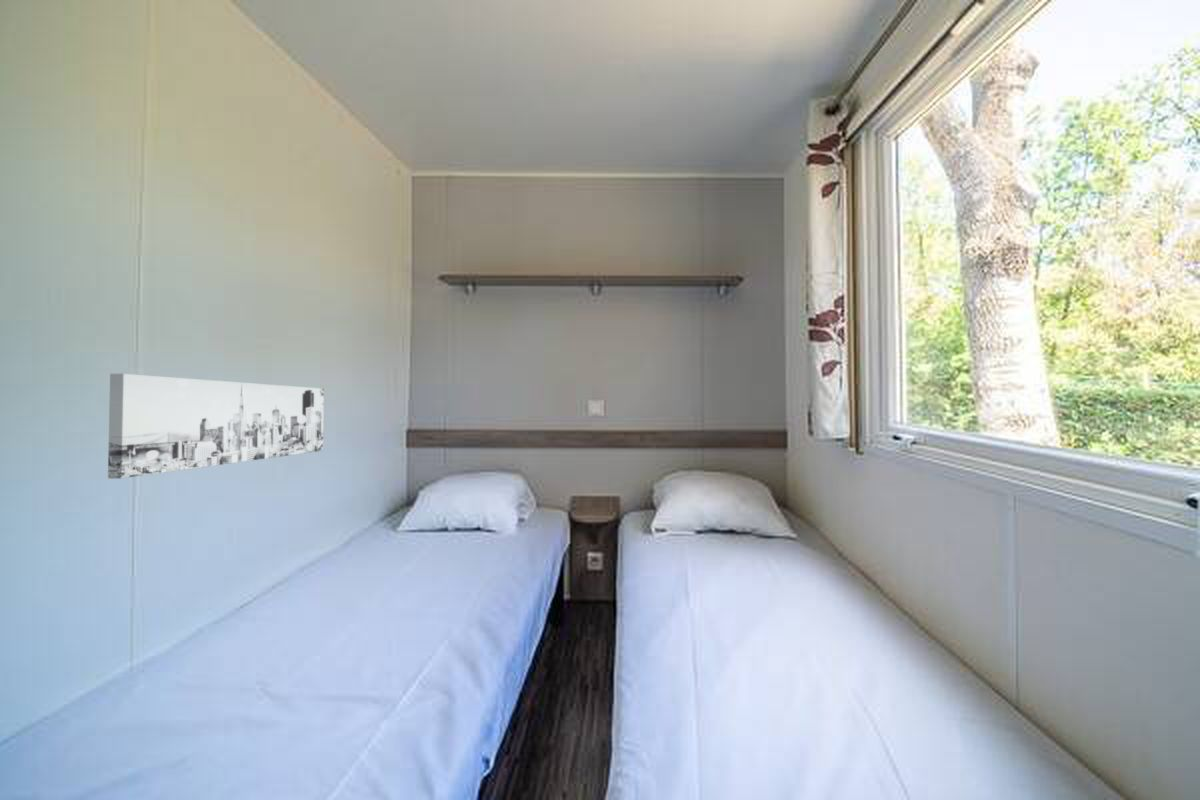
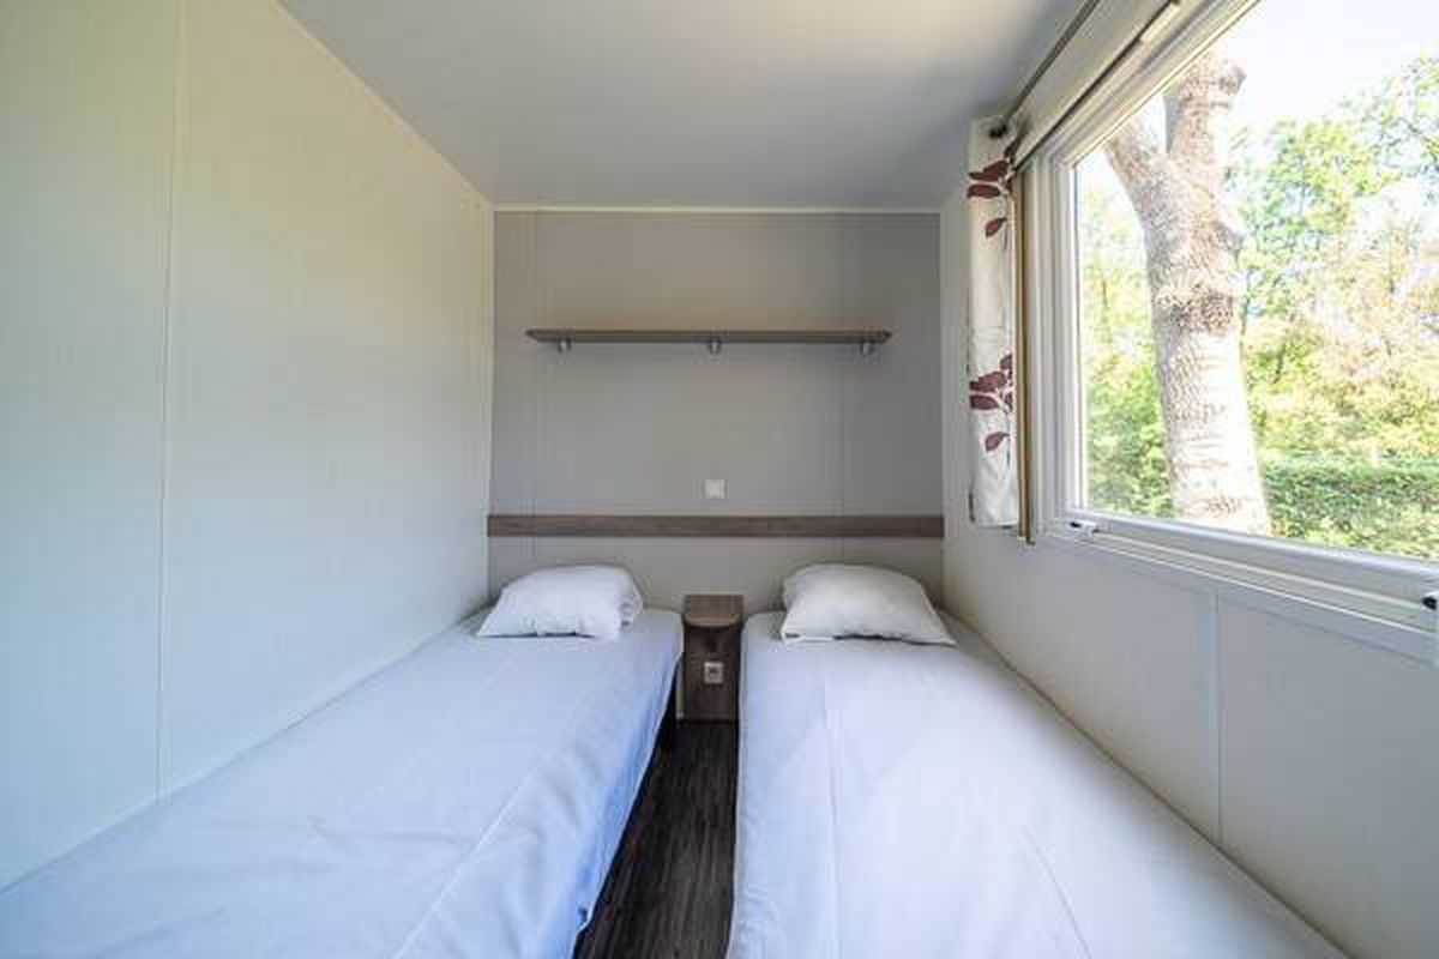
- wall art [107,373,325,480]
